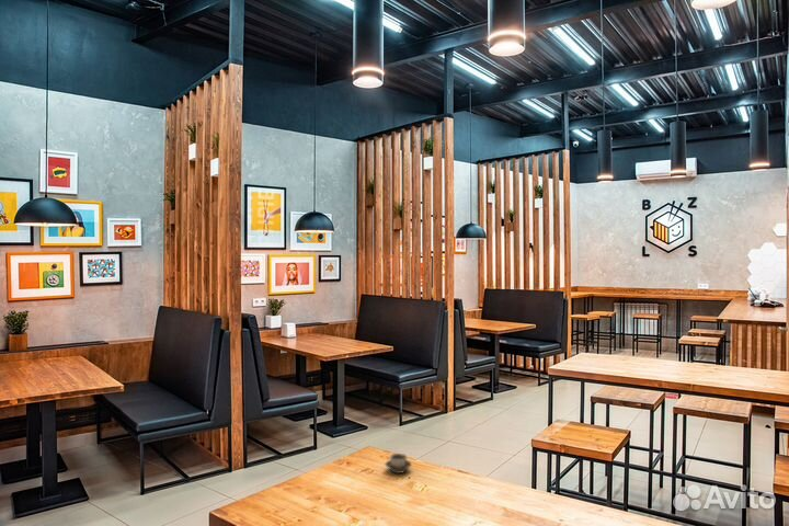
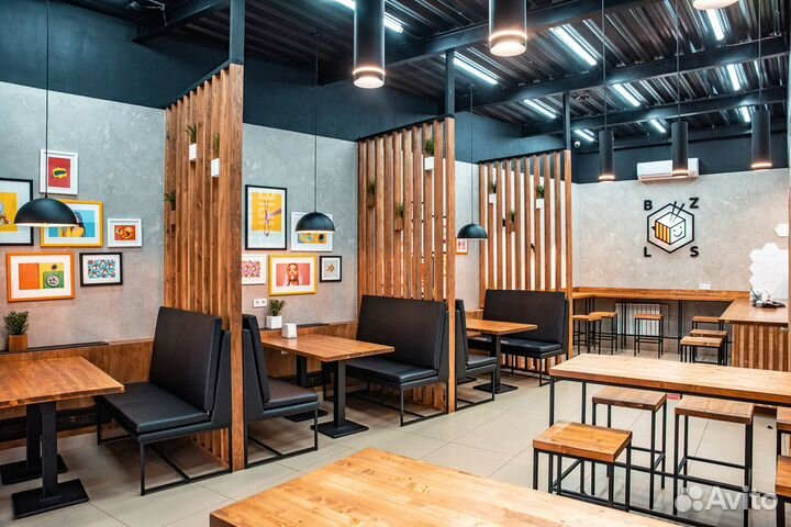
- cup [385,453,413,474]
